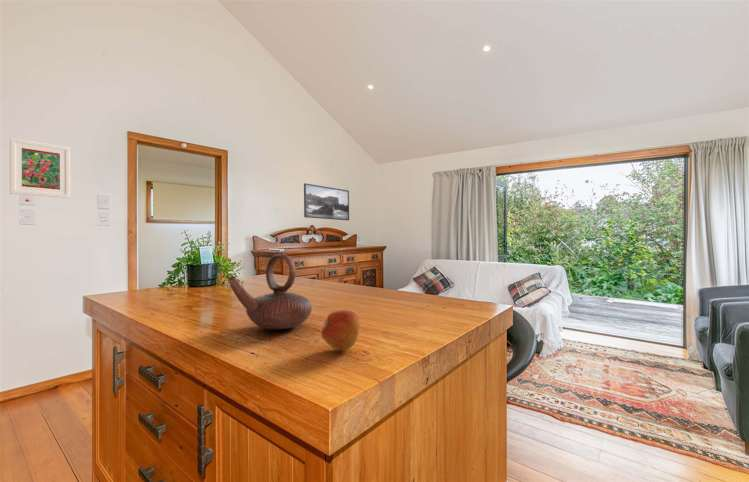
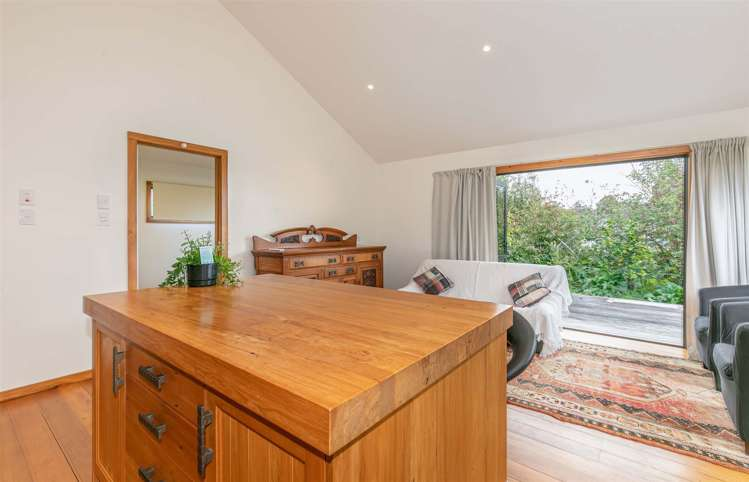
- teapot [227,253,313,330]
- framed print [303,182,350,221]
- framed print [9,137,71,199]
- fruit [320,309,362,351]
